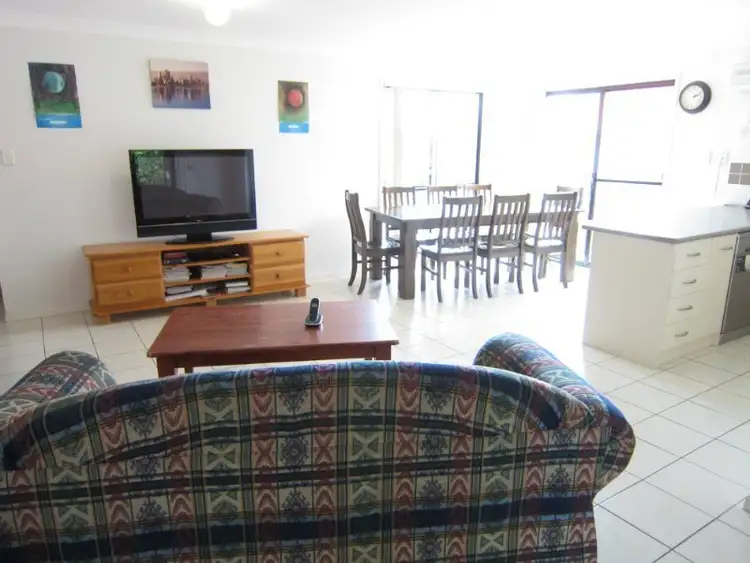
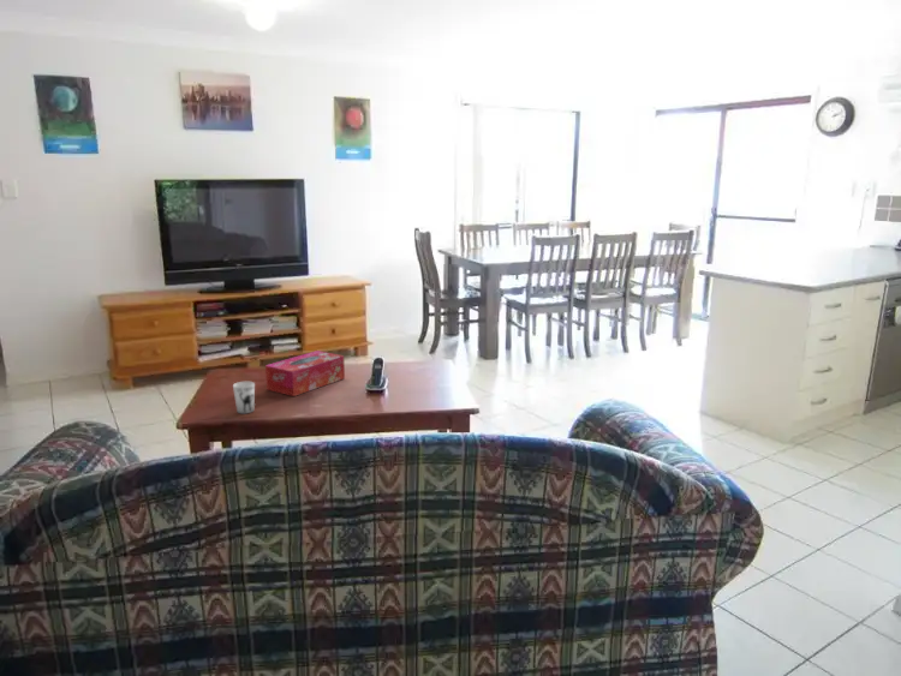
+ tissue box [264,349,346,397]
+ cup [232,381,256,414]
